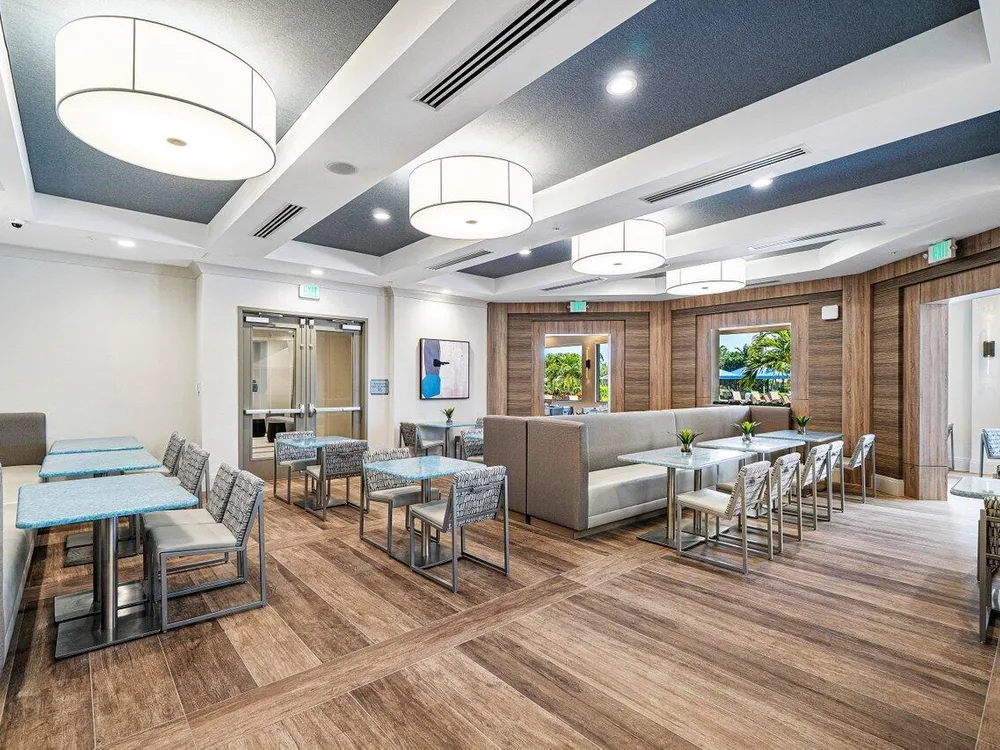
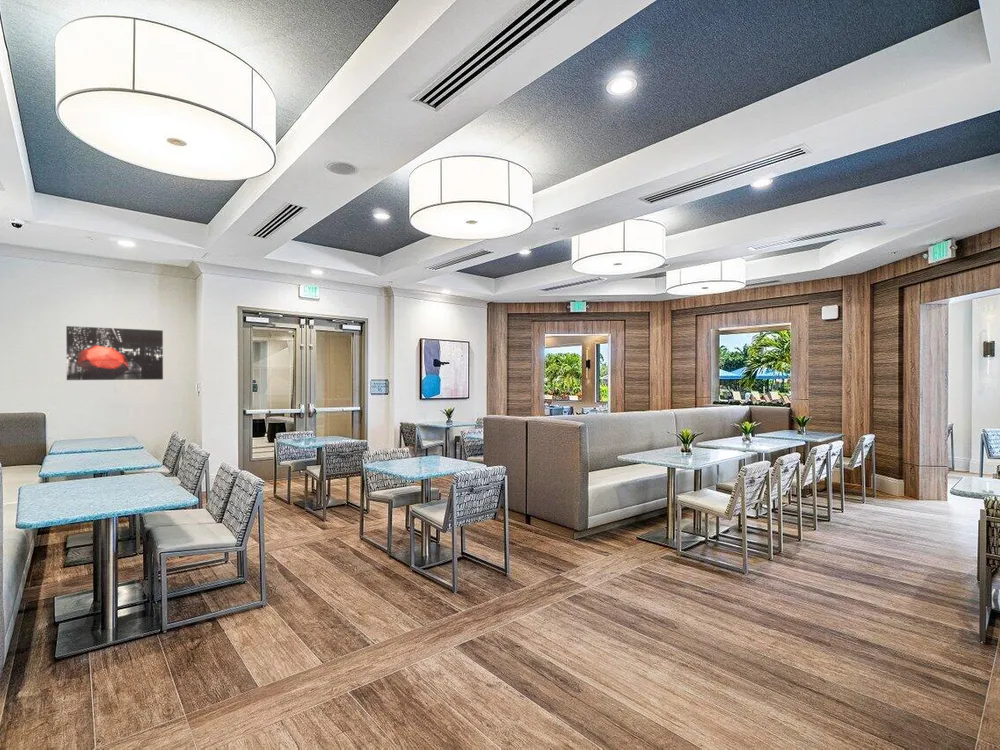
+ wall art [65,325,164,381]
